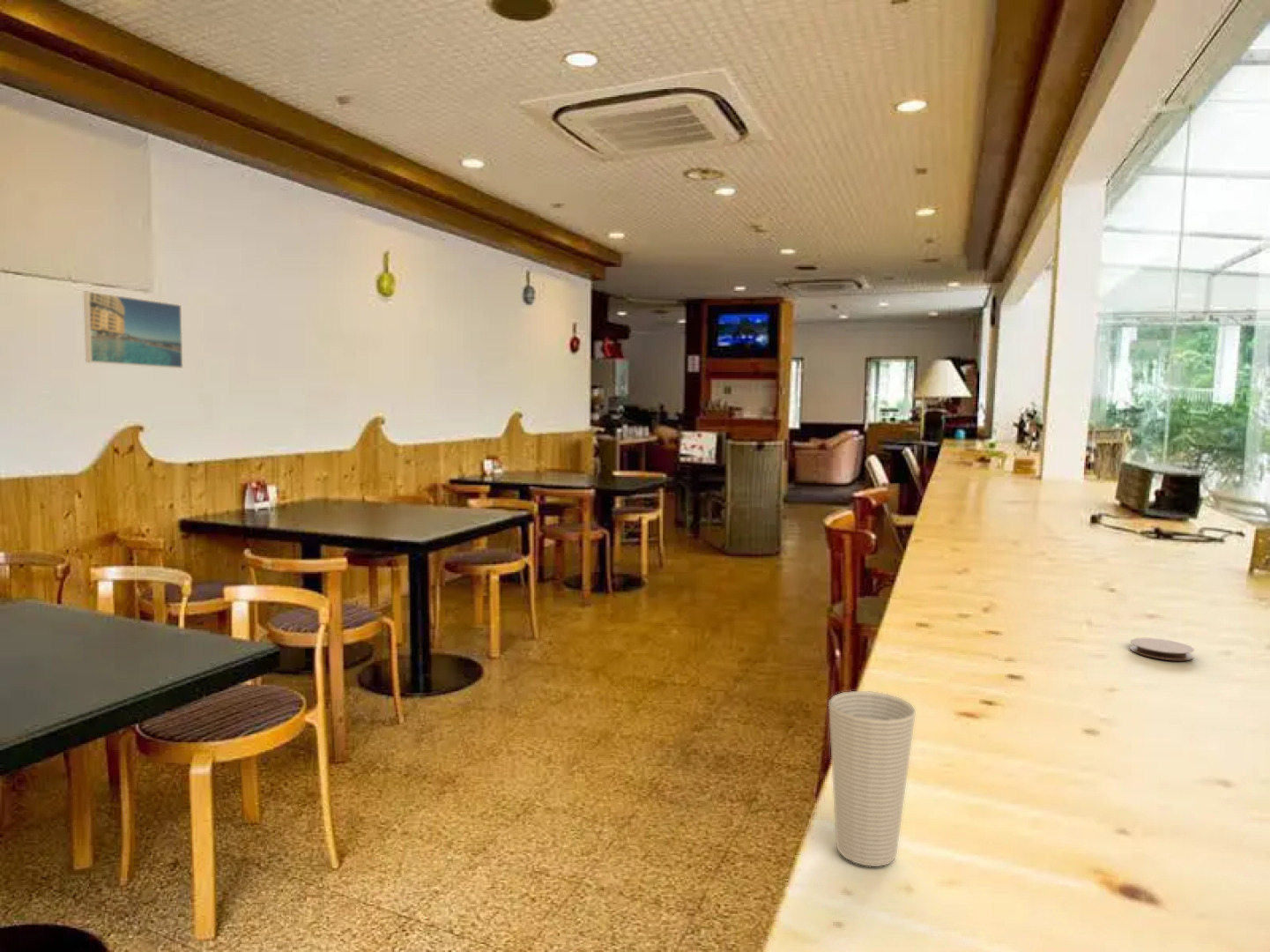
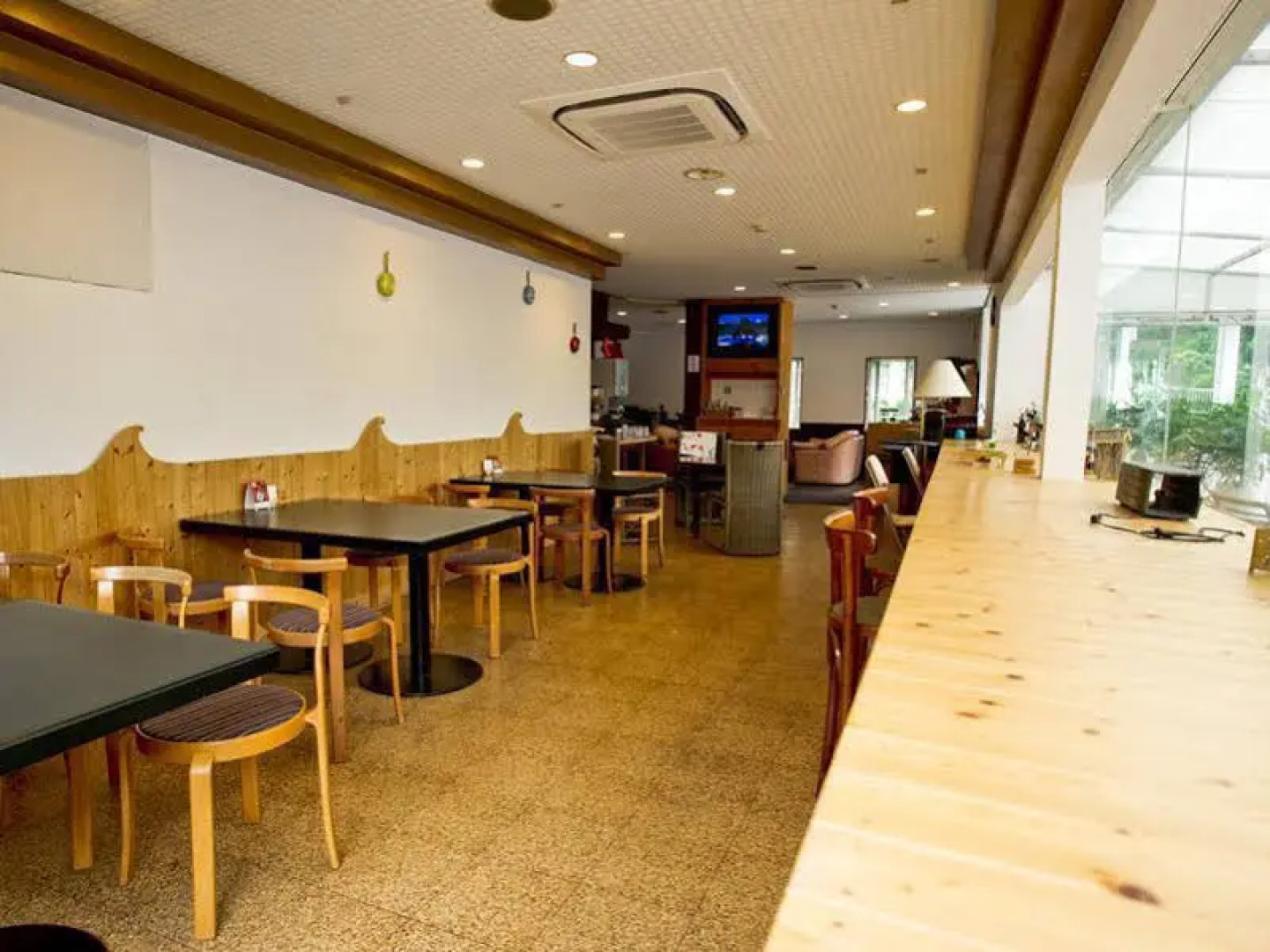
- coaster [1129,637,1195,661]
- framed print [83,290,184,369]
- cup [828,690,917,867]
